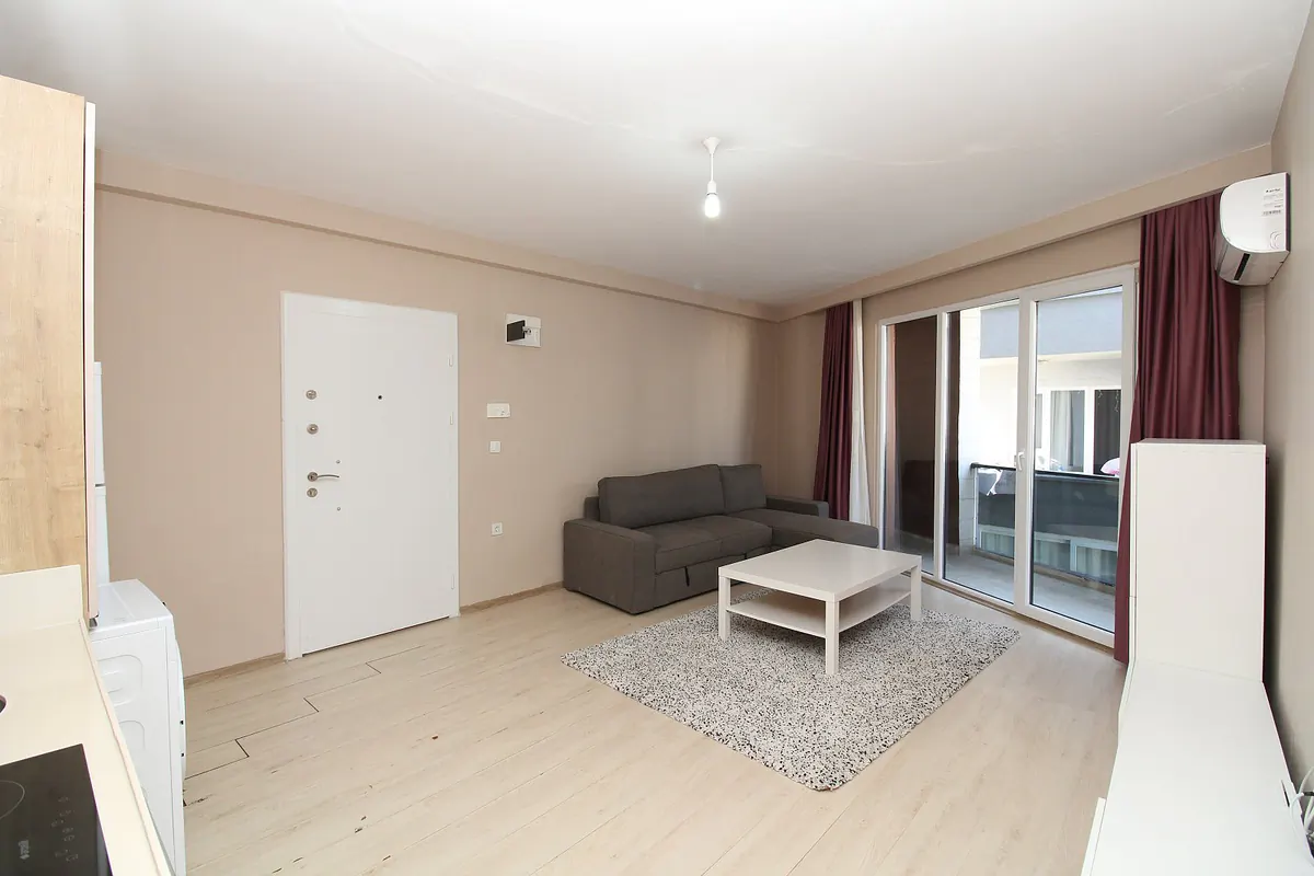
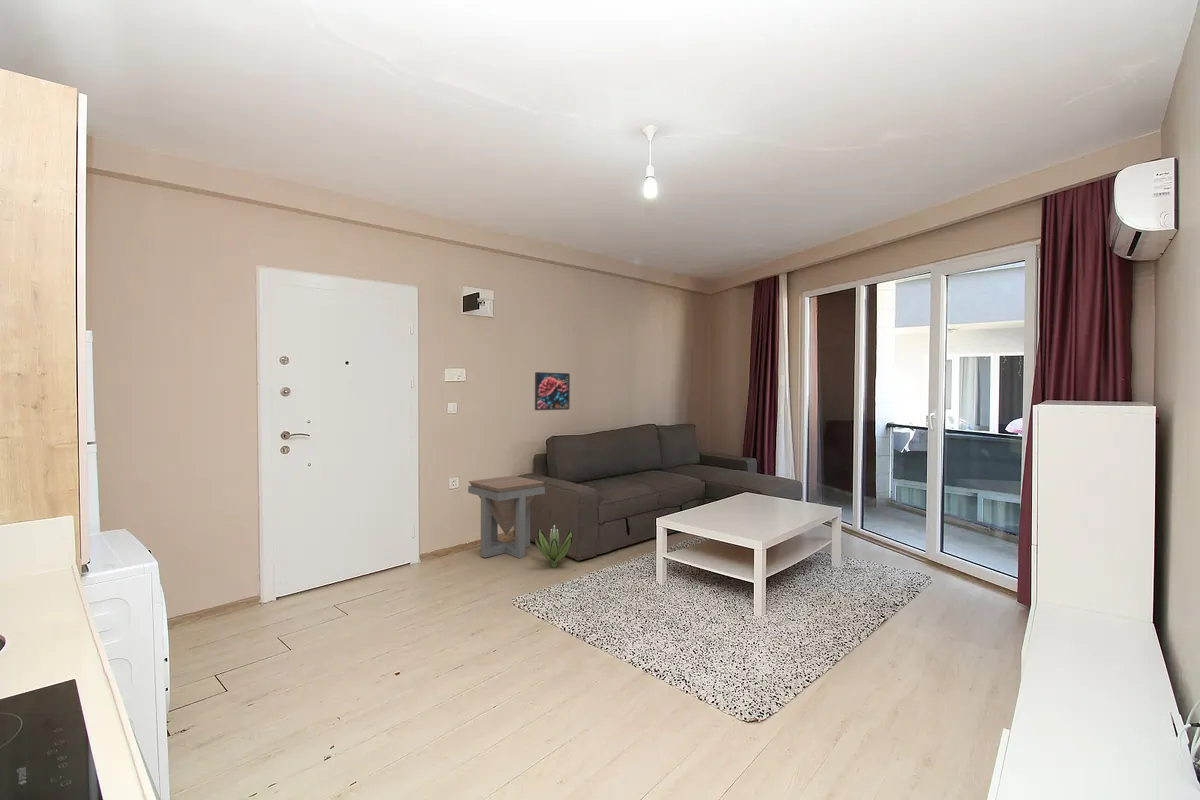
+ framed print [534,371,571,411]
+ decorative plant [533,524,574,569]
+ side table [467,475,546,559]
